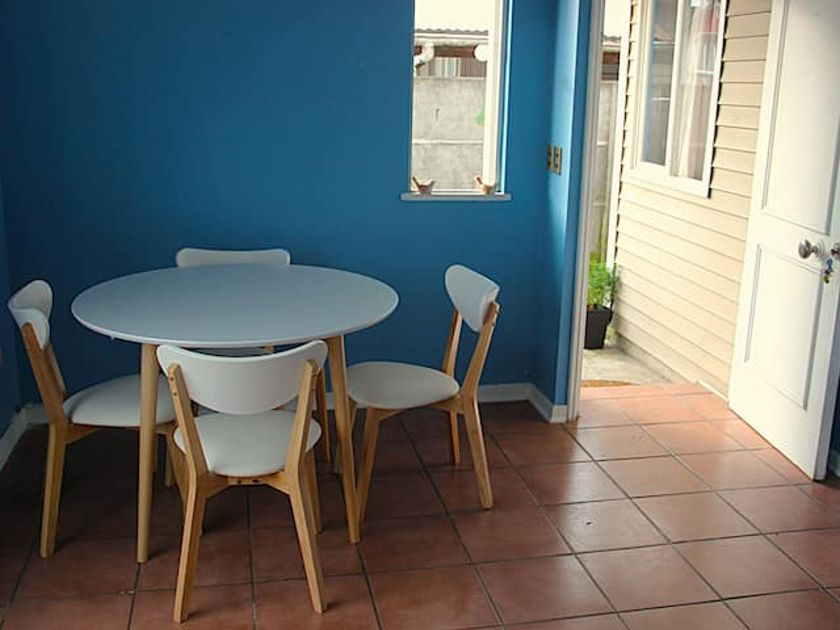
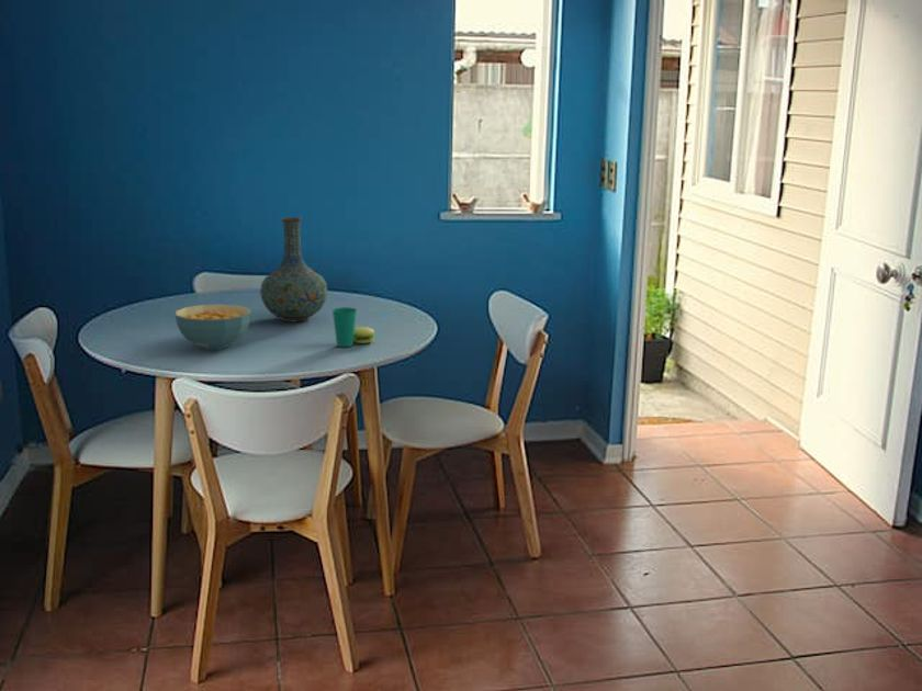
+ vase [259,216,328,322]
+ cup [331,306,376,348]
+ cereal bowl [175,303,252,351]
